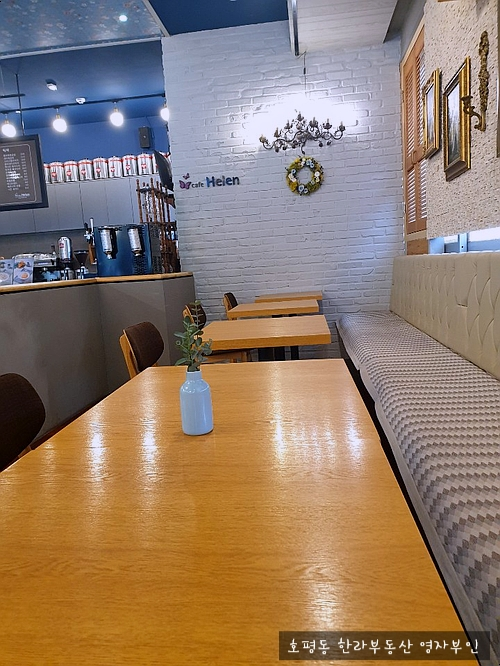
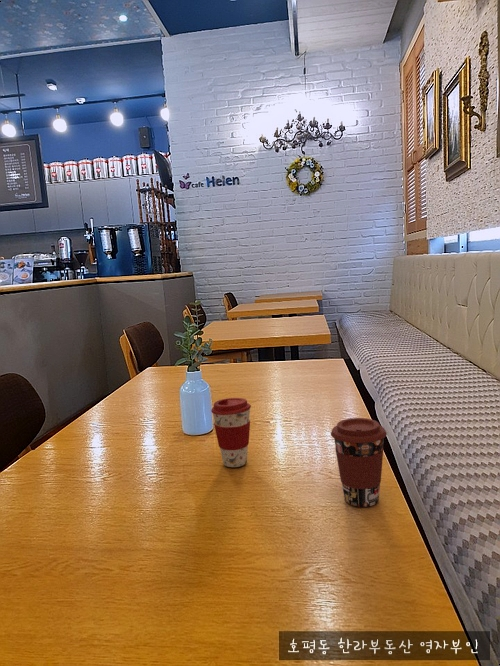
+ coffee cup [210,397,252,468]
+ coffee cup [330,417,388,508]
